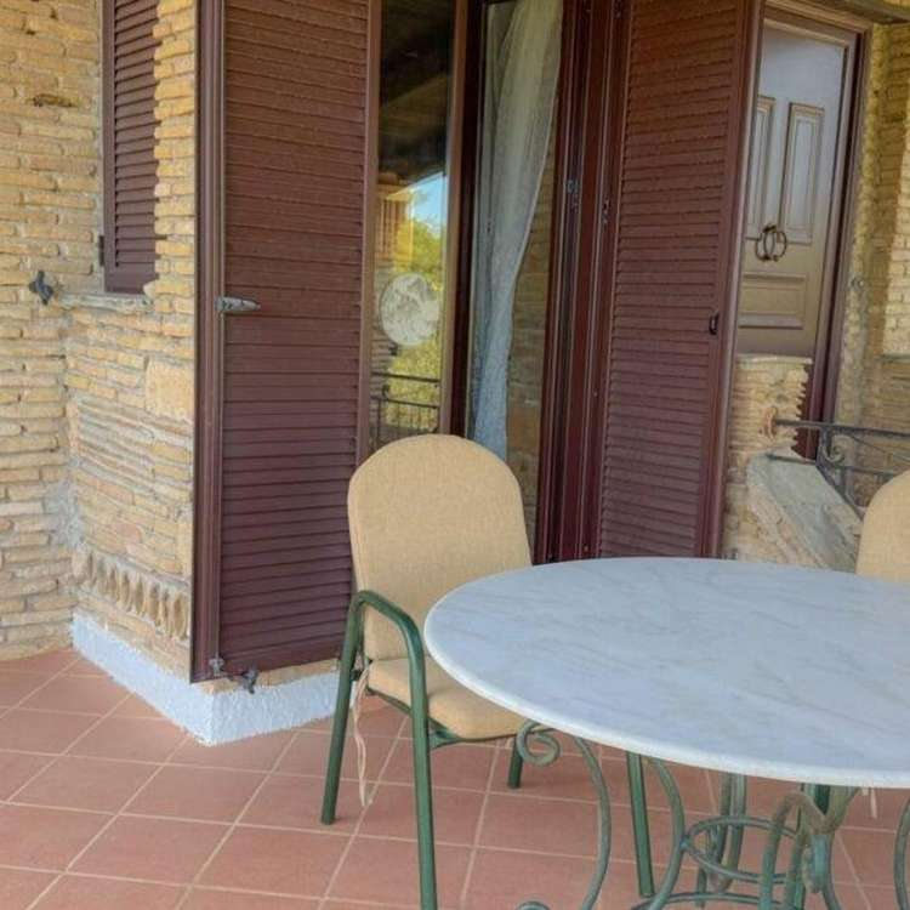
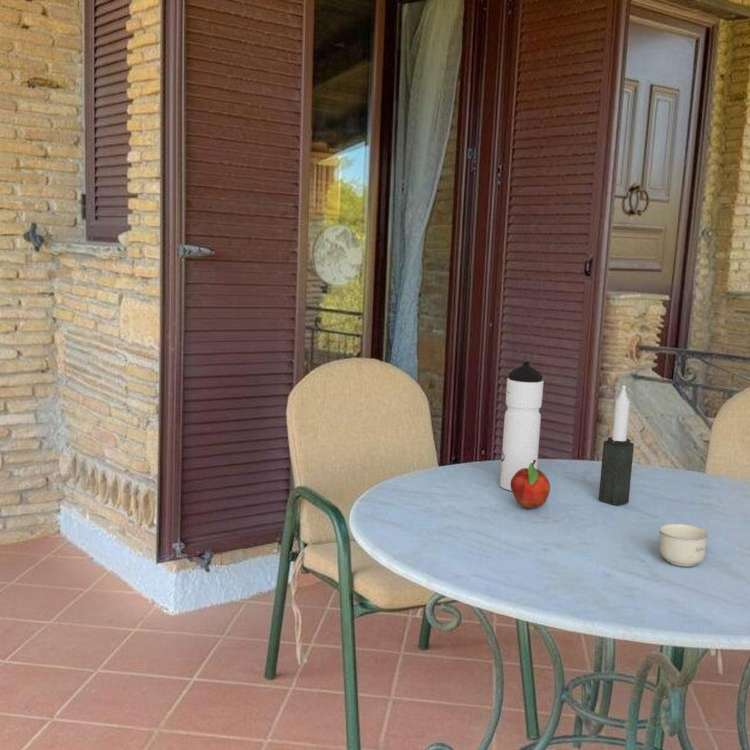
+ fruit [510,459,551,510]
+ cup [658,521,709,568]
+ candle [598,384,635,506]
+ water bottle [499,361,544,492]
